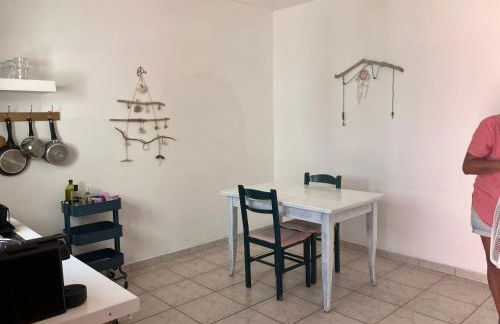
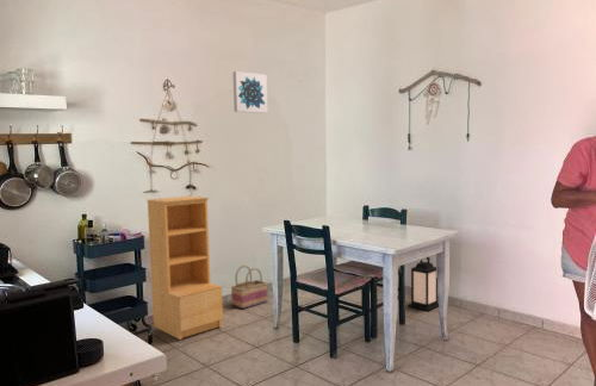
+ lantern [406,256,440,312]
+ bookshelf [147,195,224,341]
+ basket [230,264,269,310]
+ wall art [231,70,268,114]
